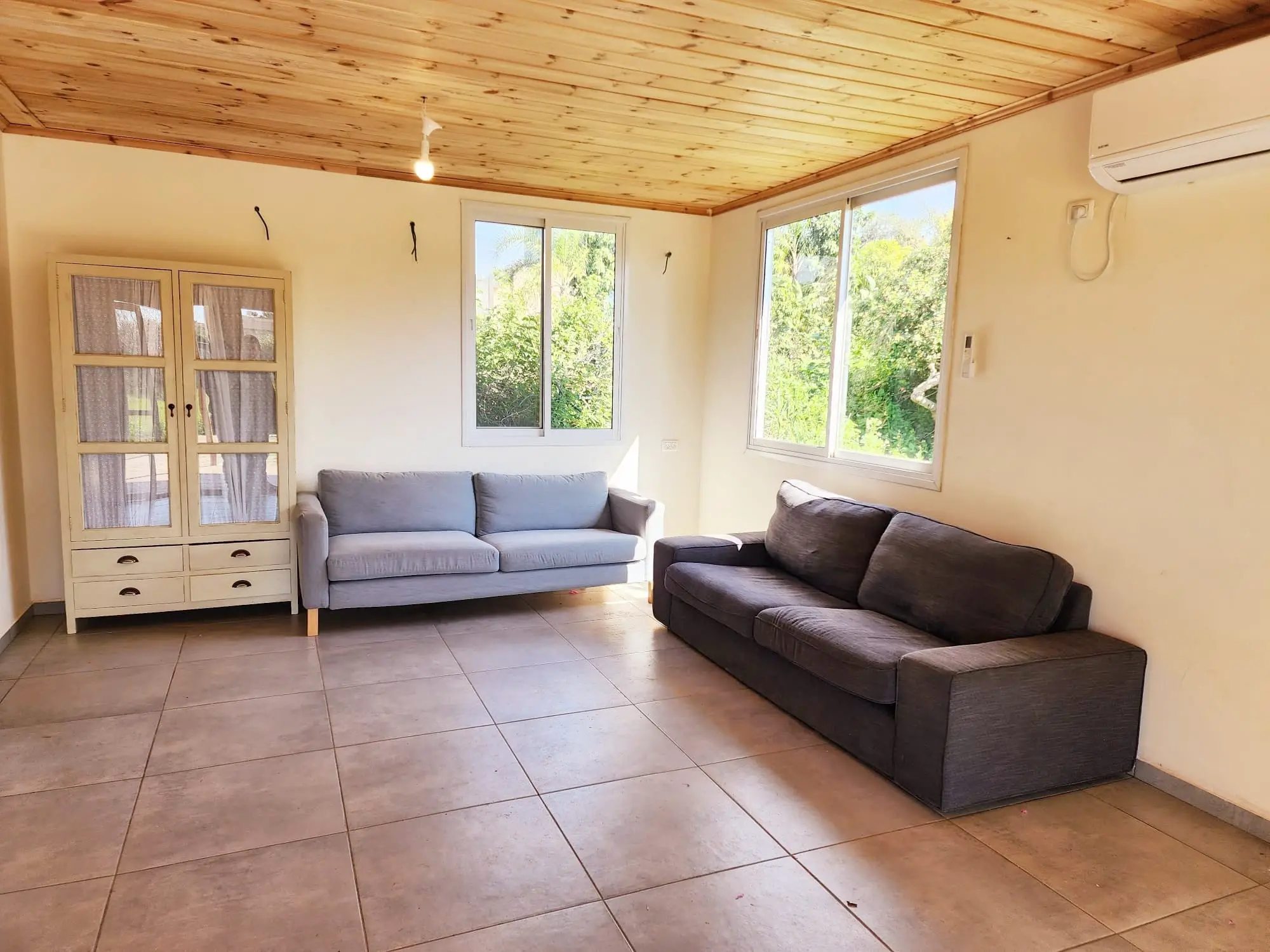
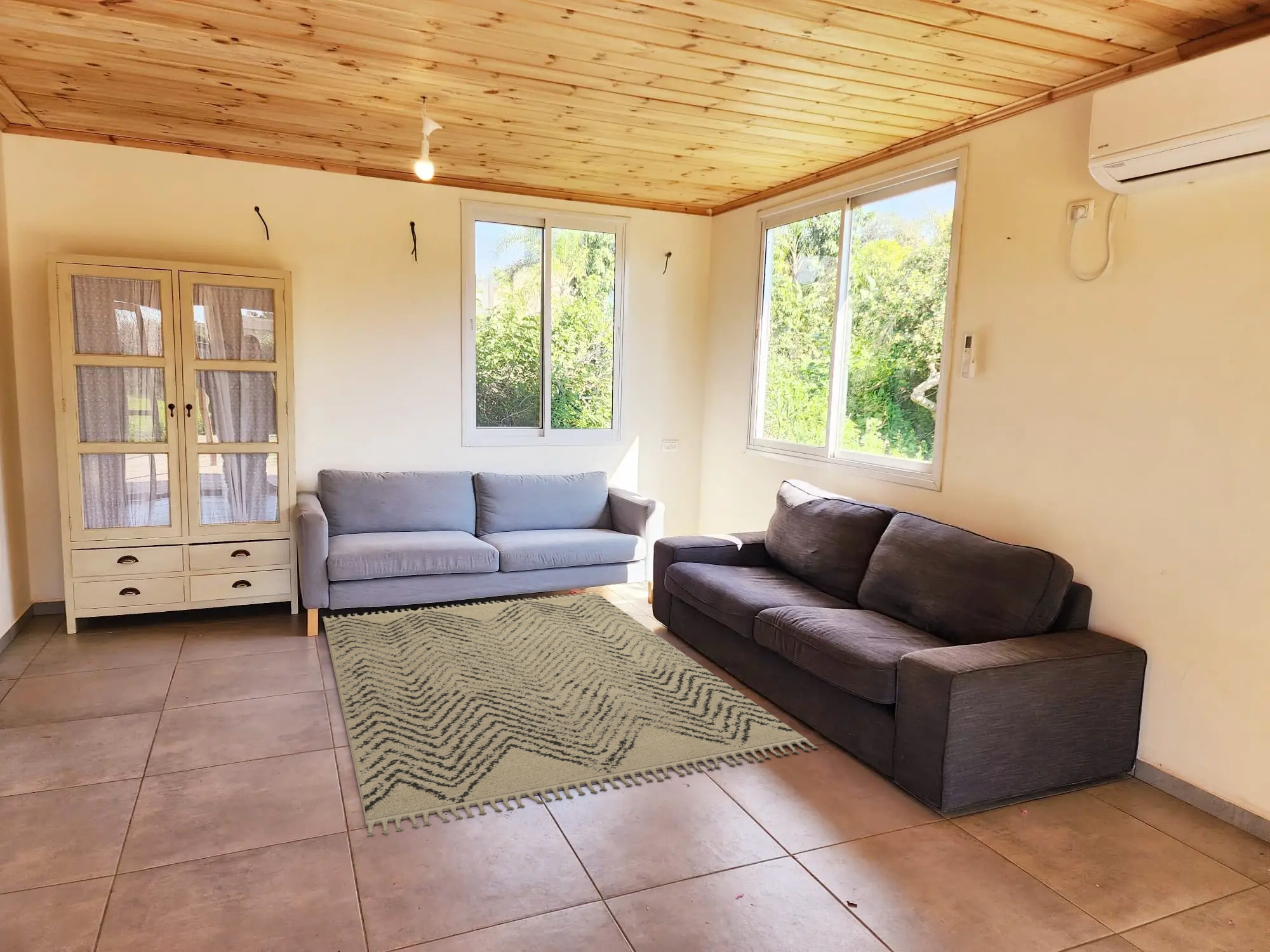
+ rug [321,592,819,837]
